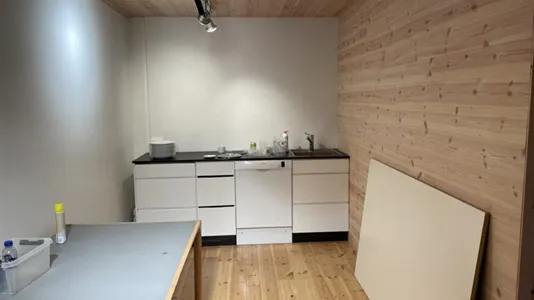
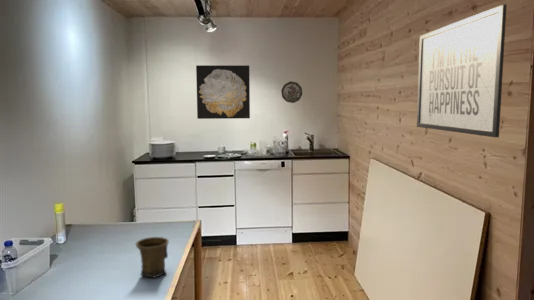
+ mug [135,236,170,279]
+ decorative plate [280,81,303,104]
+ mirror [416,3,508,139]
+ wall art [195,64,251,120]
